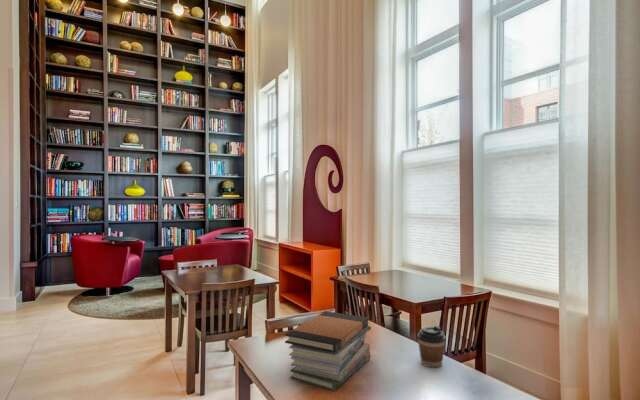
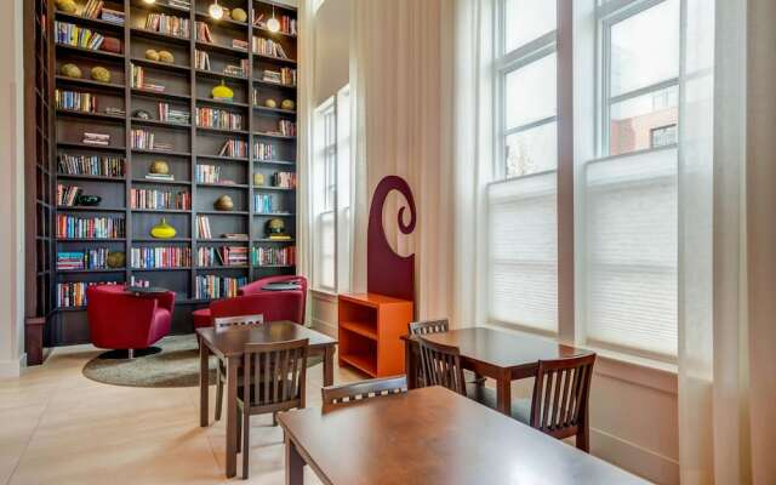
- coffee cup [417,325,447,368]
- book stack [284,310,372,392]
